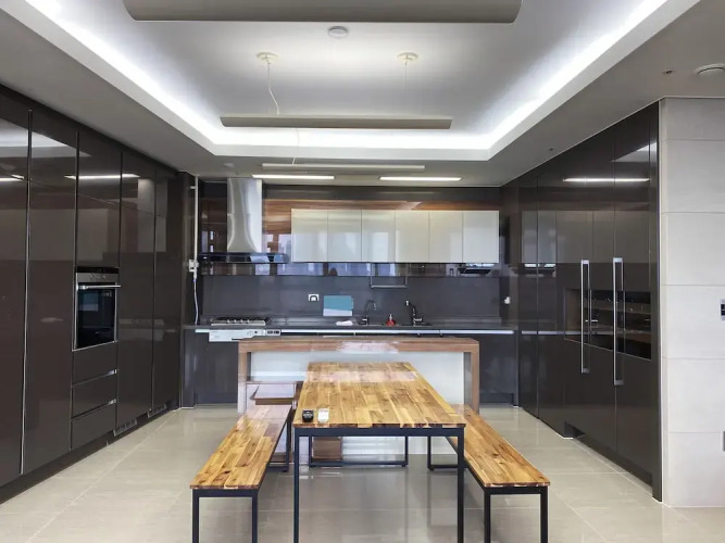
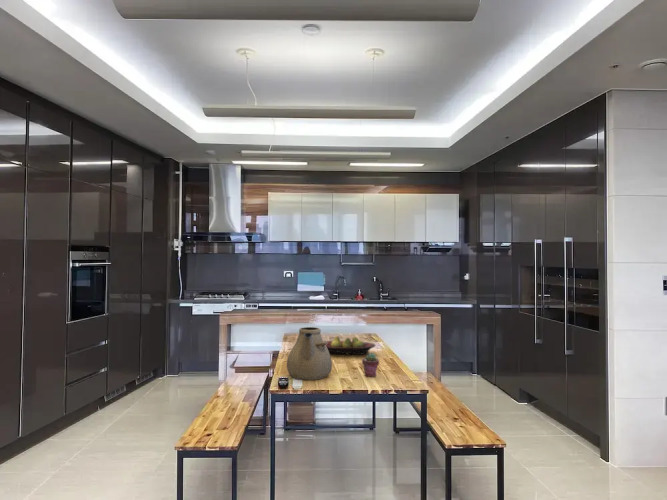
+ teapot [286,326,333,381]
+ fruit bowl [323,335,376,356]
+ potted succulent [361,352,380,378]
